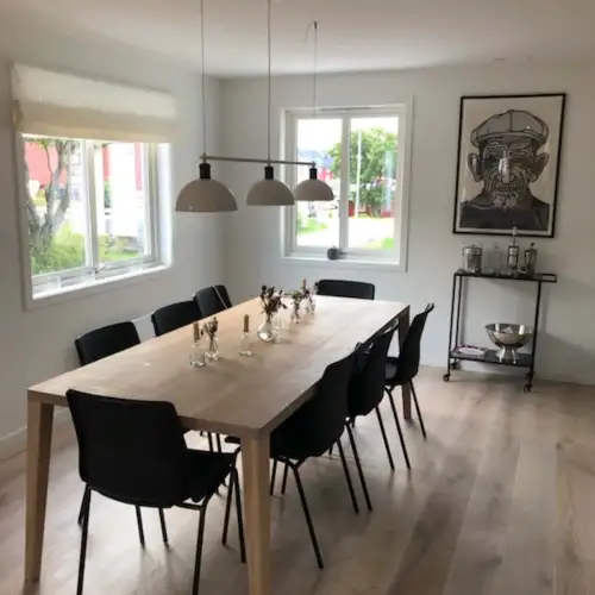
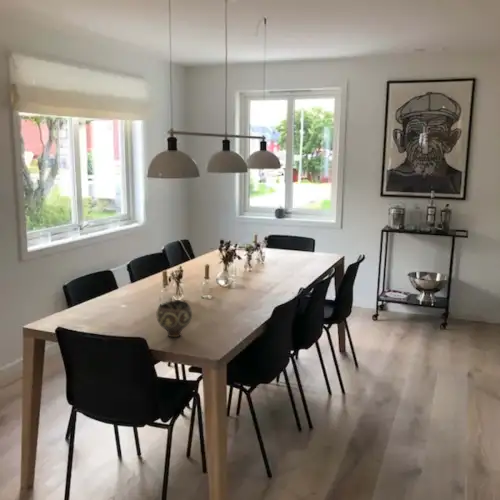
+ bowl [155,299,193,338]
